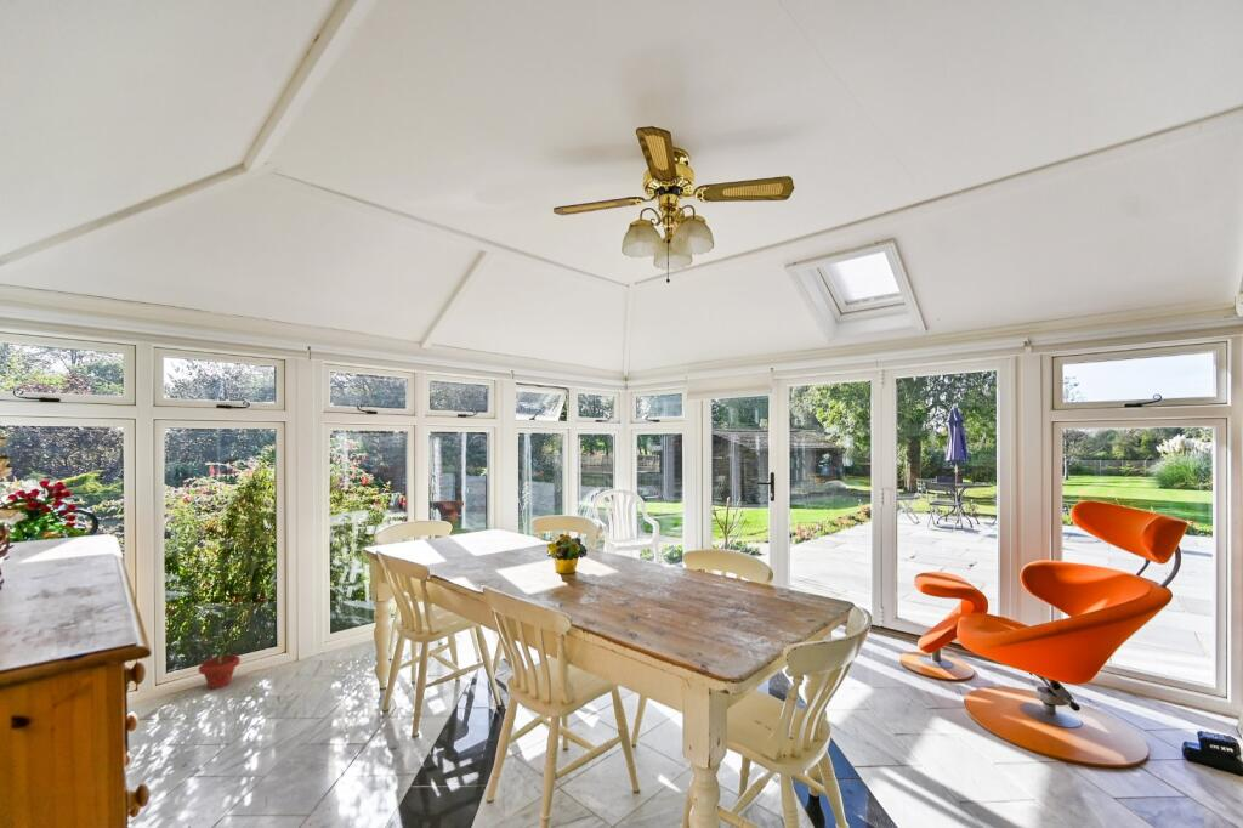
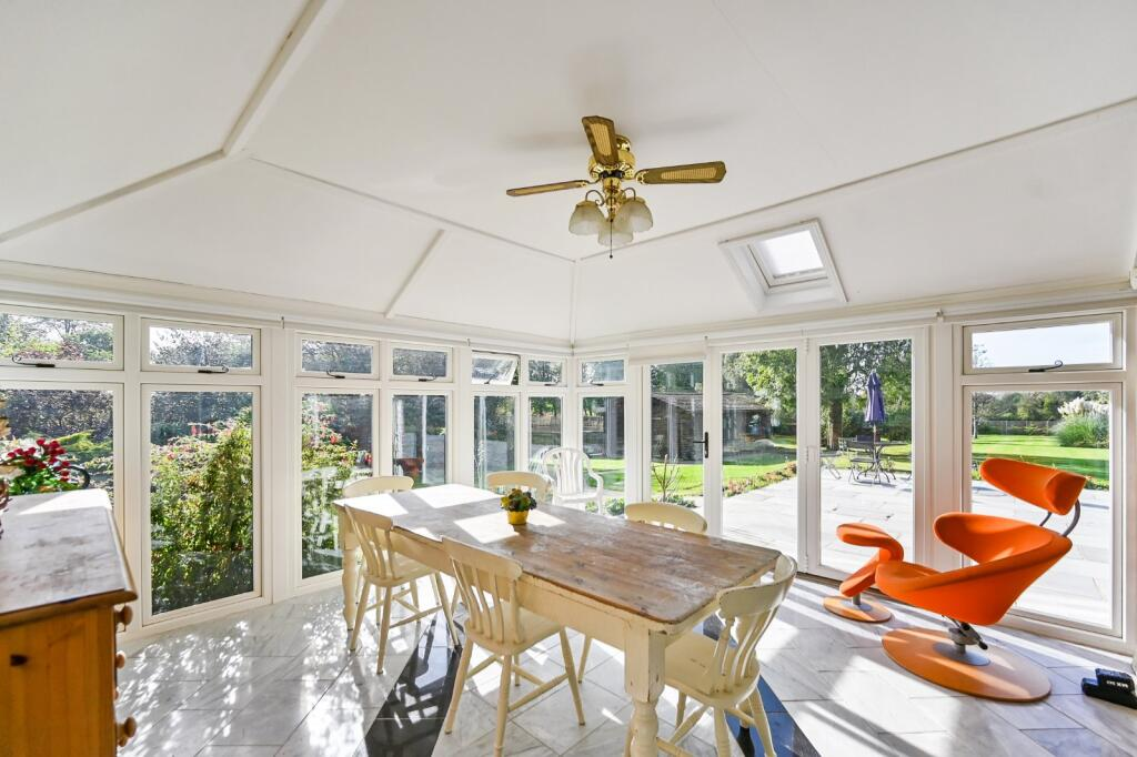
- potted plant [198,629,243,690]
